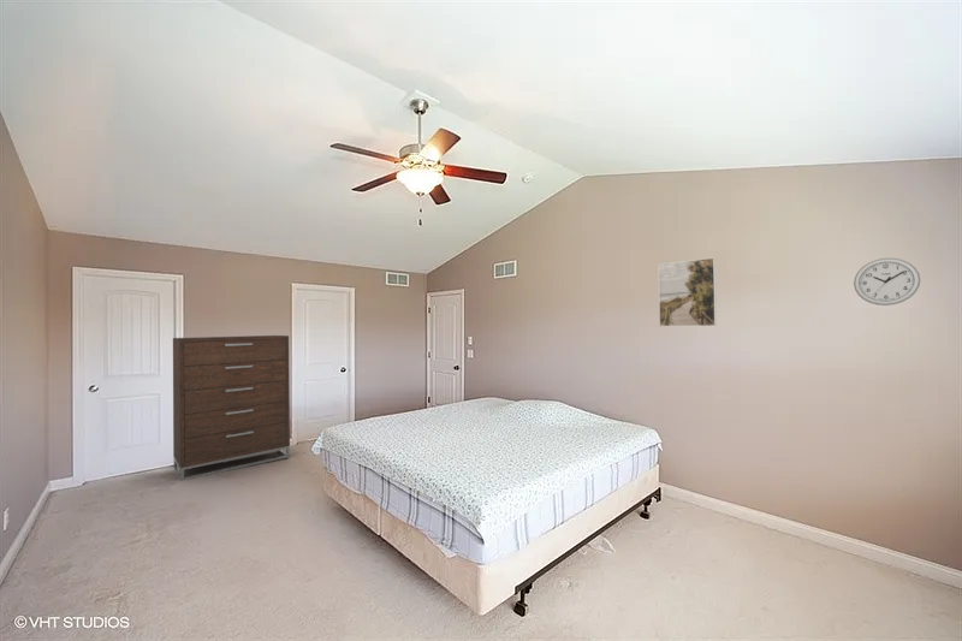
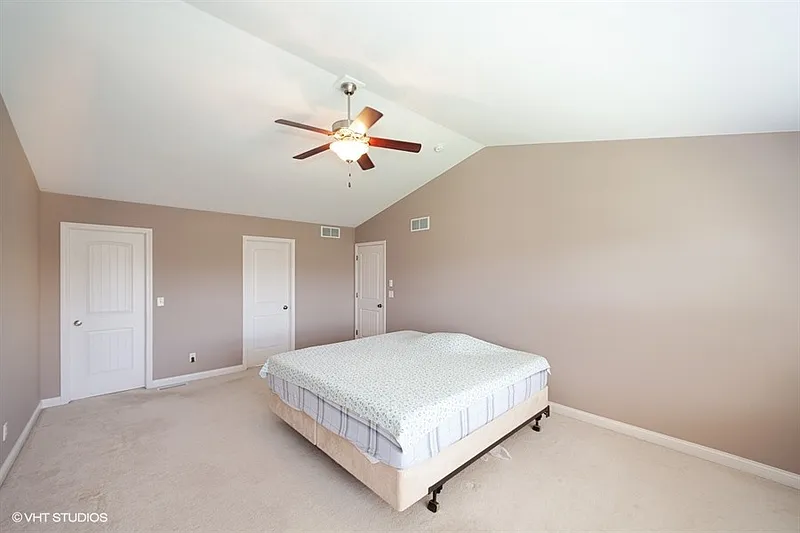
- wall clock [853,257,921,307]
- dresser [172,334,291,482]
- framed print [657,256,718,327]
